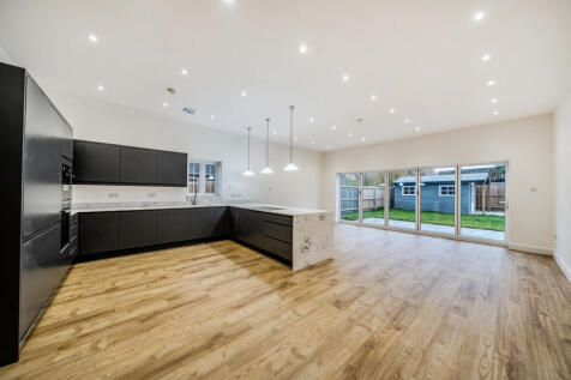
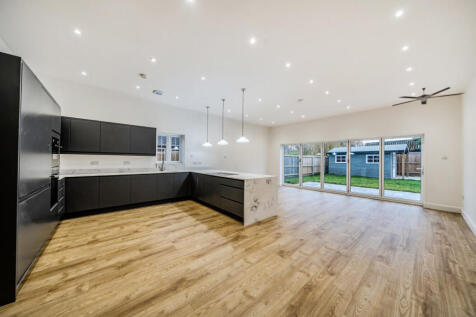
+ ceiling fan [391,86,465,107]
